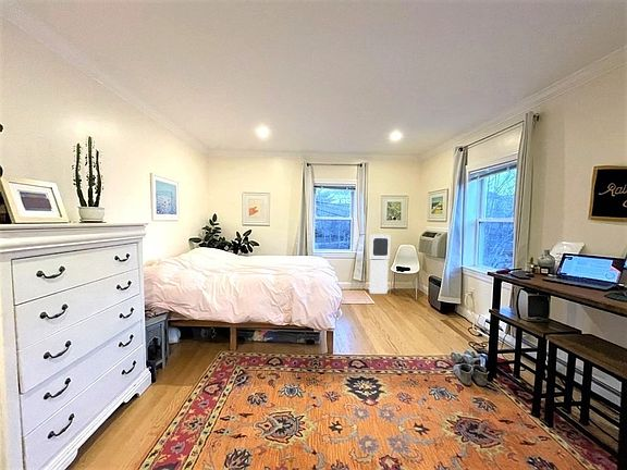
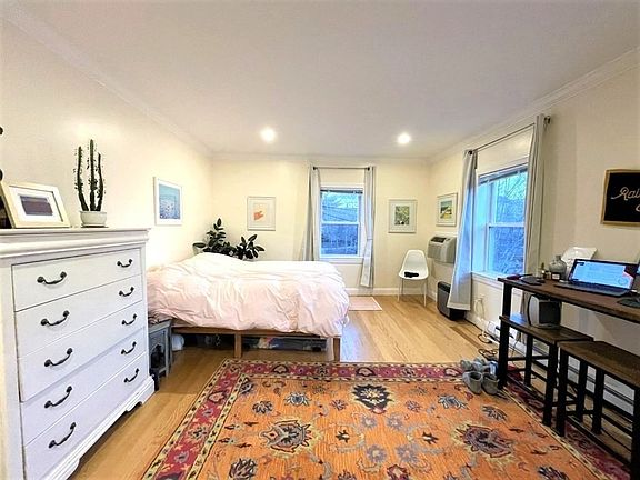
- air purifier [368,233,392,295]
